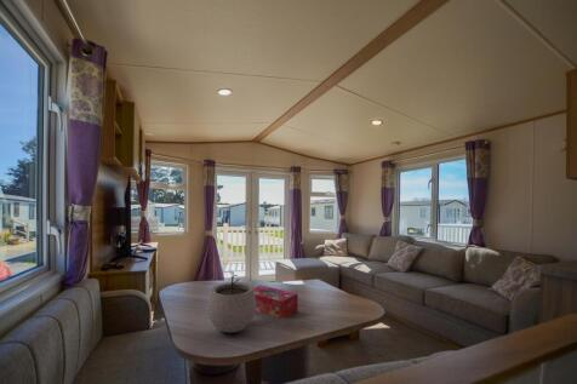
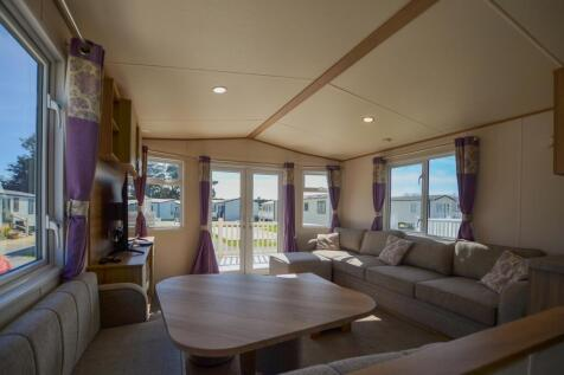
- plant pot [206,270,256,334]
- tissue box [253,283,299,320]
